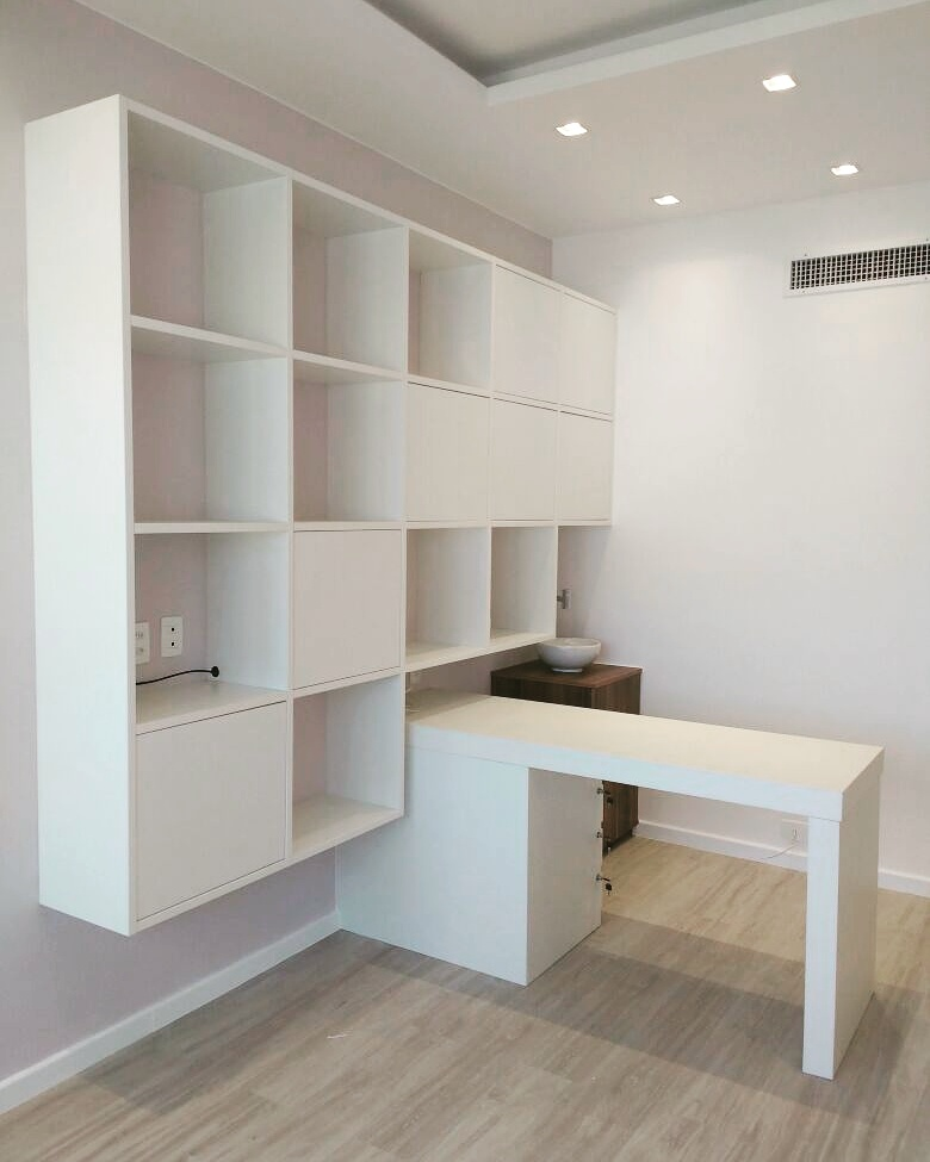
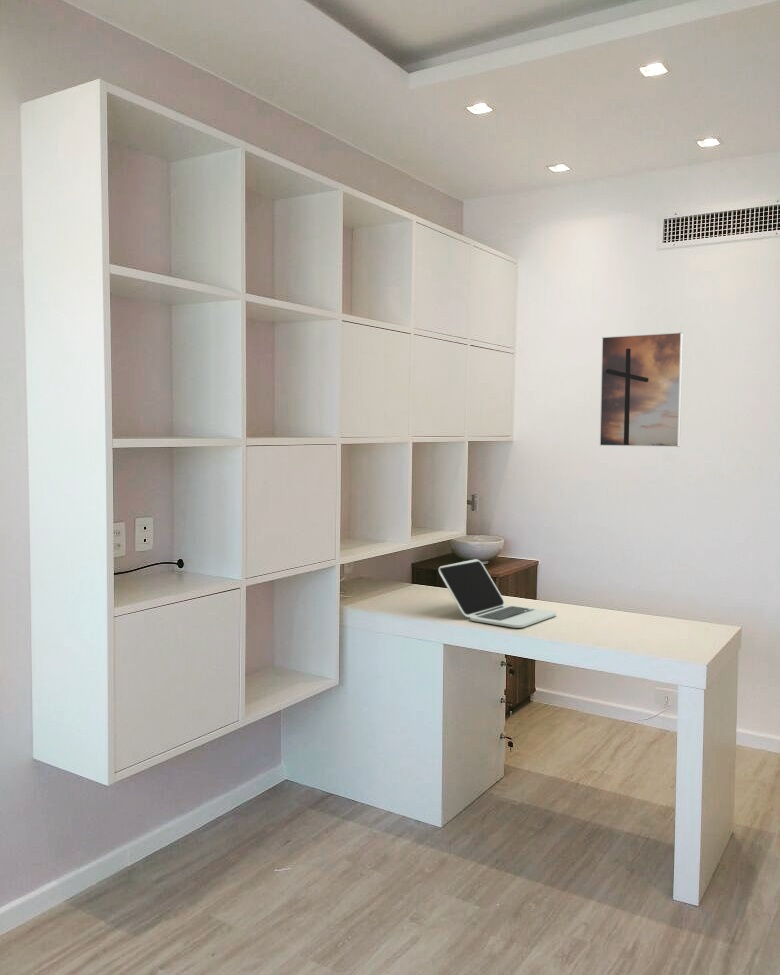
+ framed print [599,331,684,448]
+ laptop [438,558,557,629]
